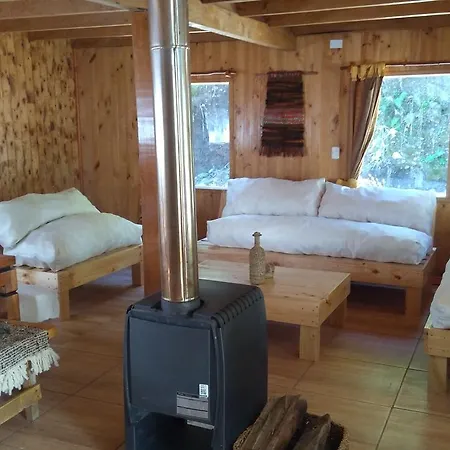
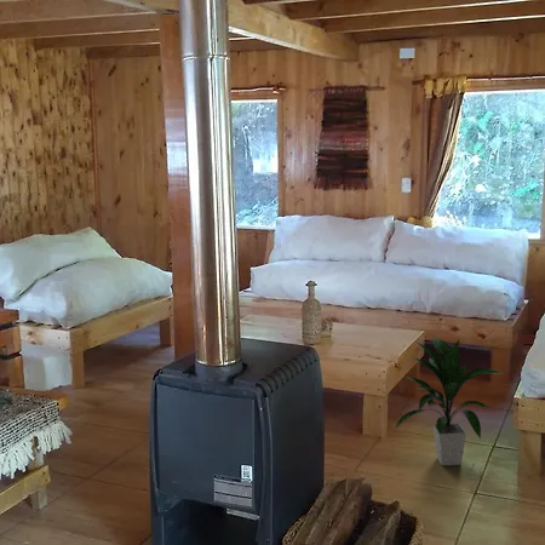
+ indoor plant [390,337,505,466]
